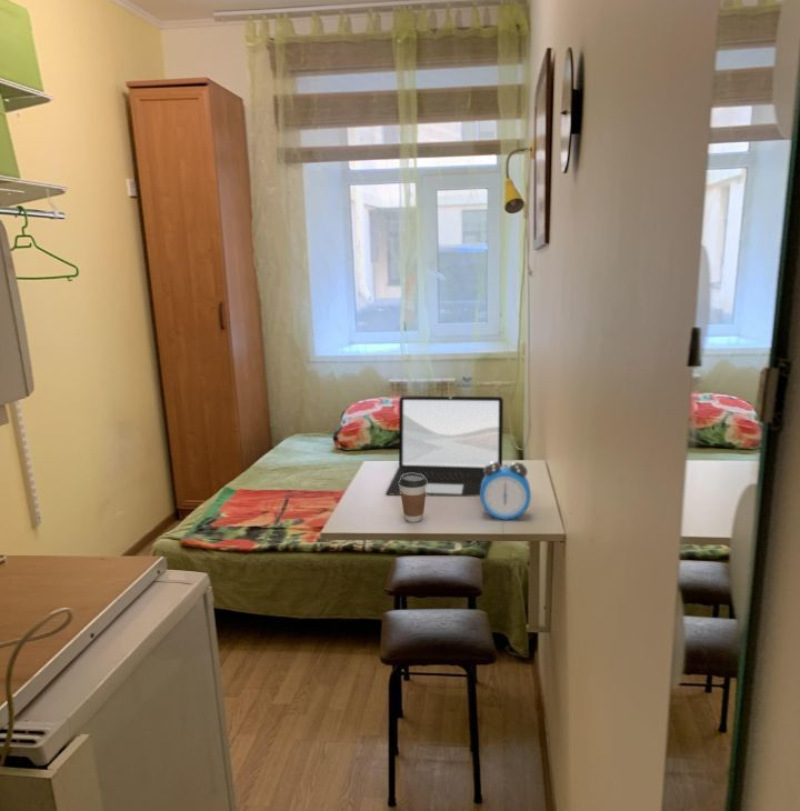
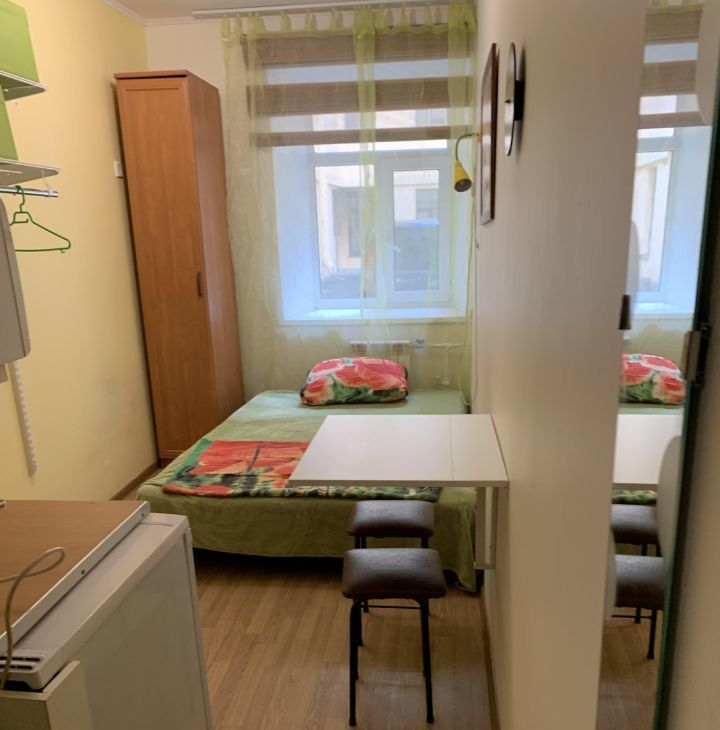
- laptop [384,396,504,498]
- alarm clock [479,461,532,521]
- coffee cup [399,473,427,523]
